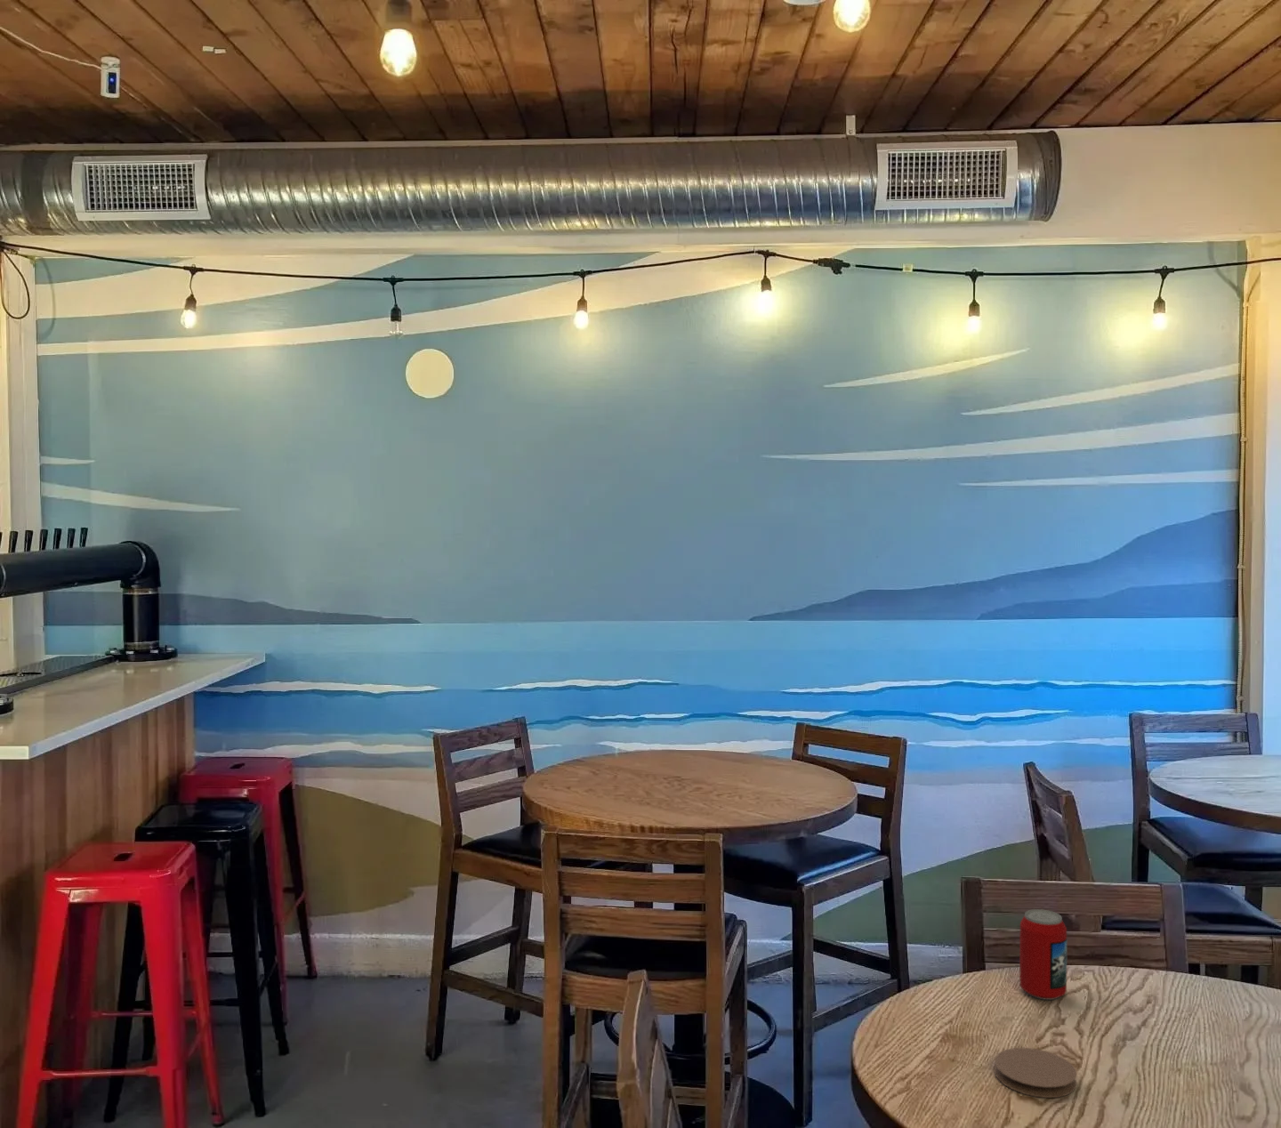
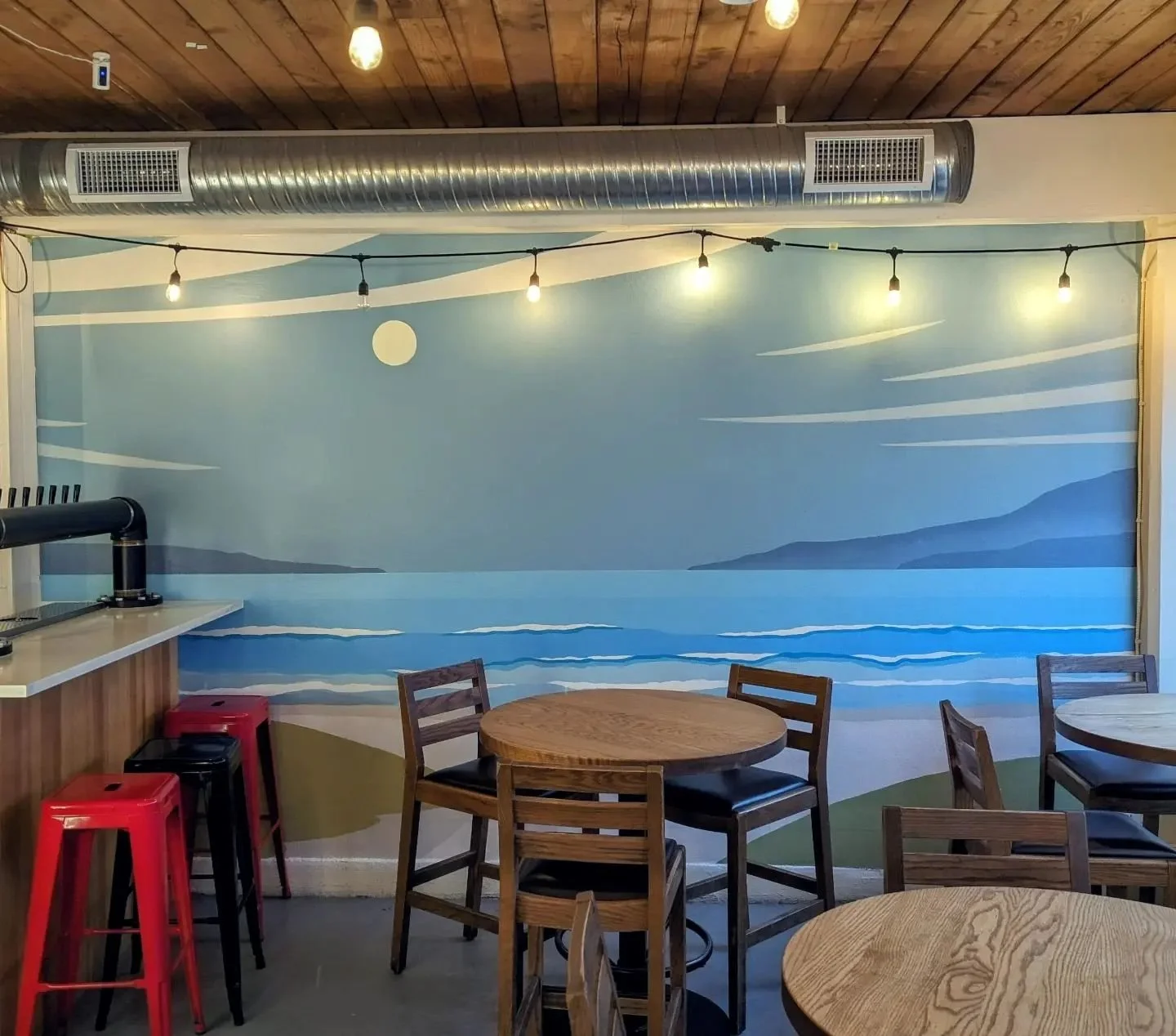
- coaster [993,1047,1077,1099]
- beverage can [1018,908,1068,1001]
